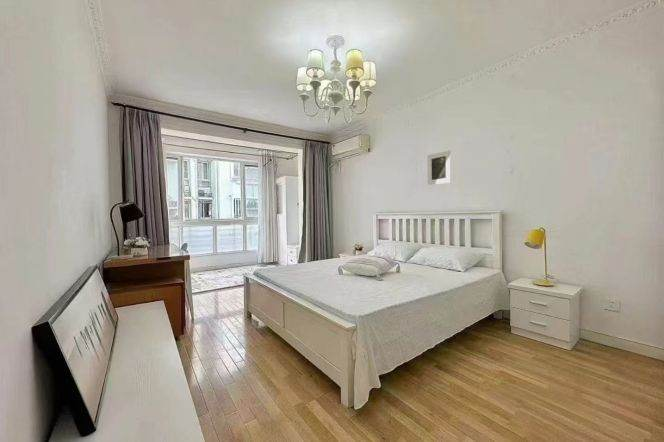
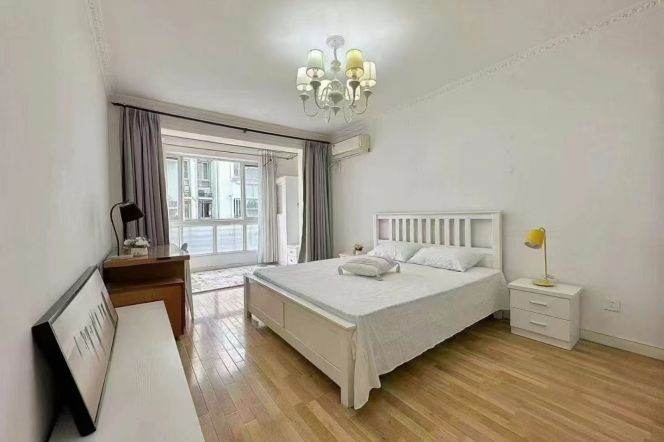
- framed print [426,150,452,186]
